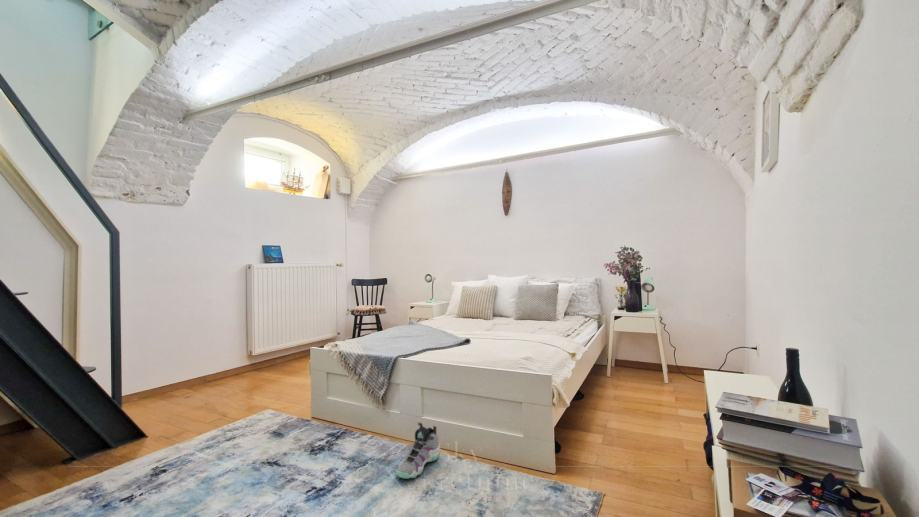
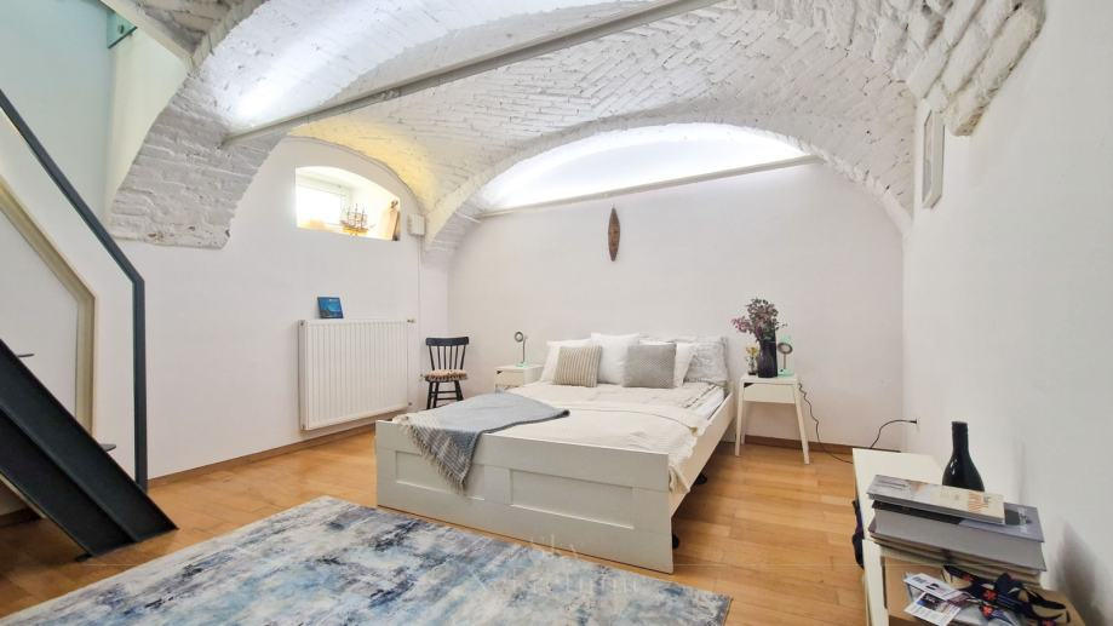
- sneaker [396,422,441,480]
